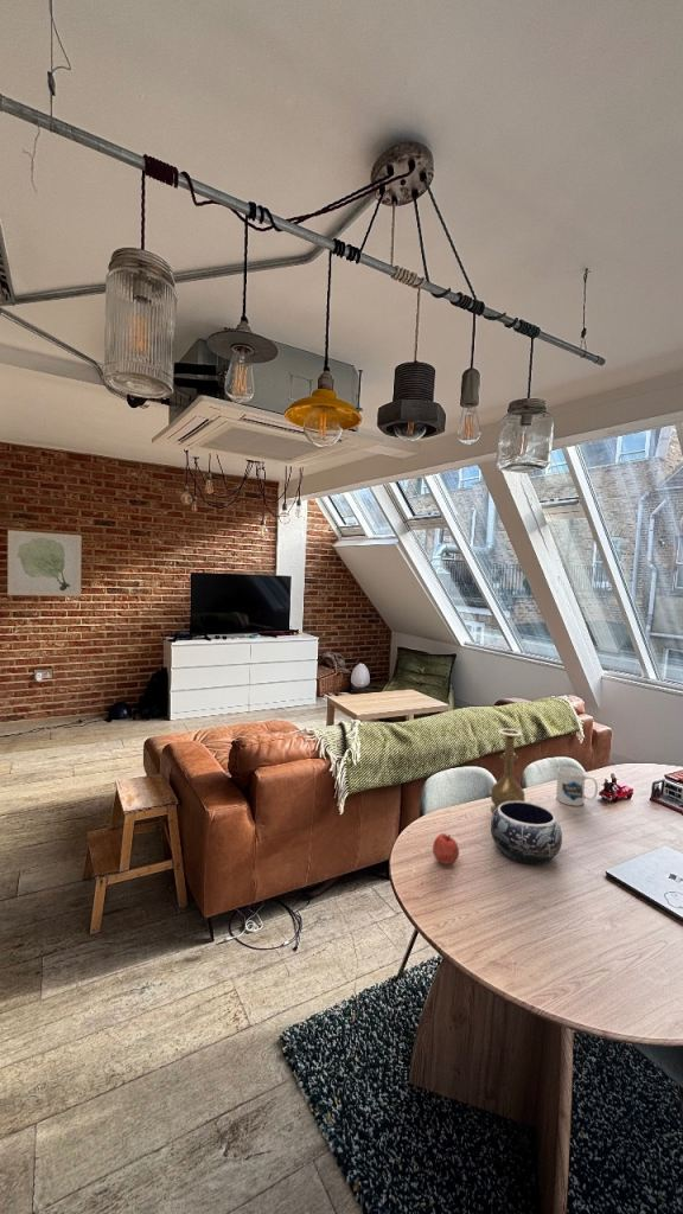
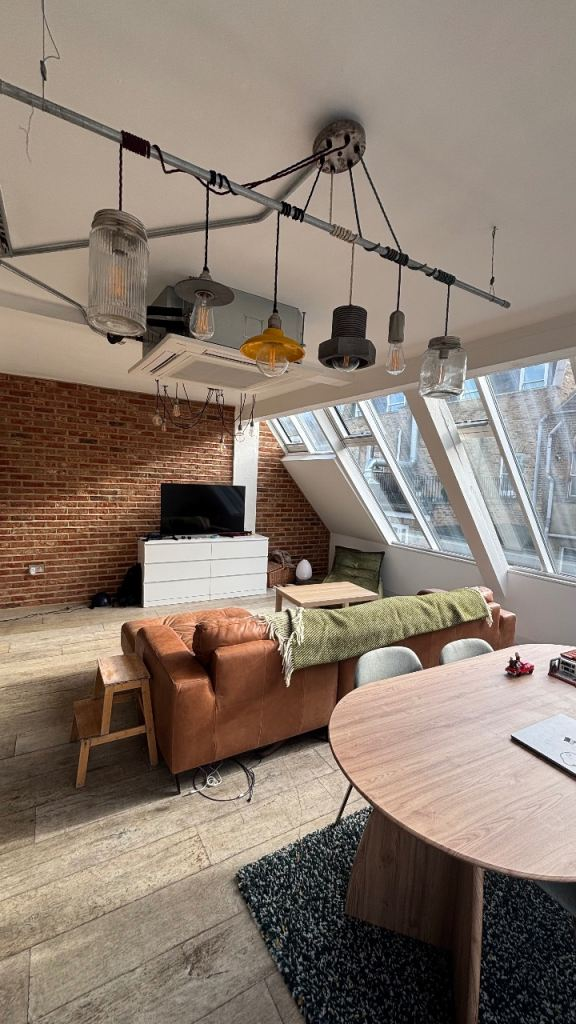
- wall art [7,529,83,598]
- apple [432,832,460,865]
- mug [555,766,599,807]
- vase [489,728,526,813]
- decorative bowl [490,800,563,867]
